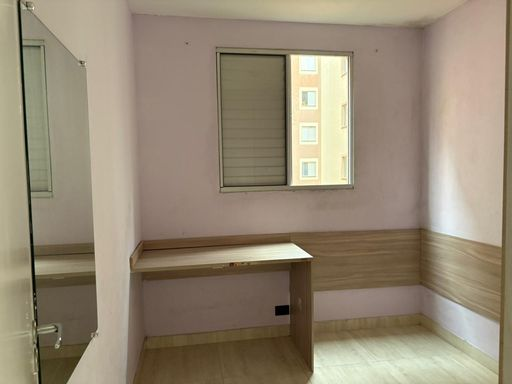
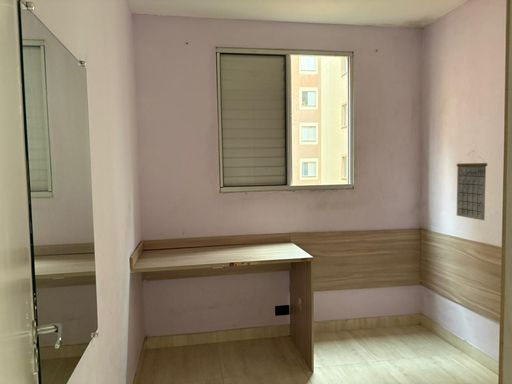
+ calendar [456,149,488,221]
